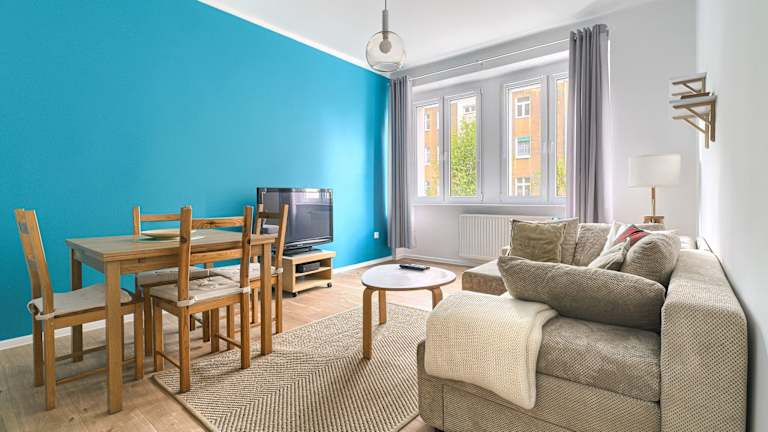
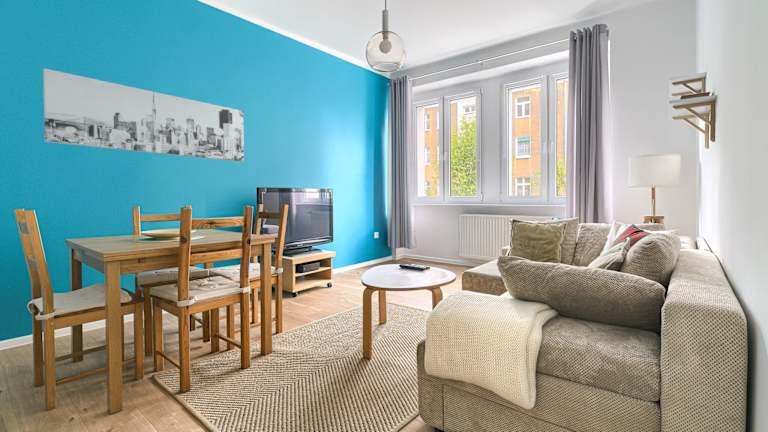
+ wall art [42,68,245,163]
